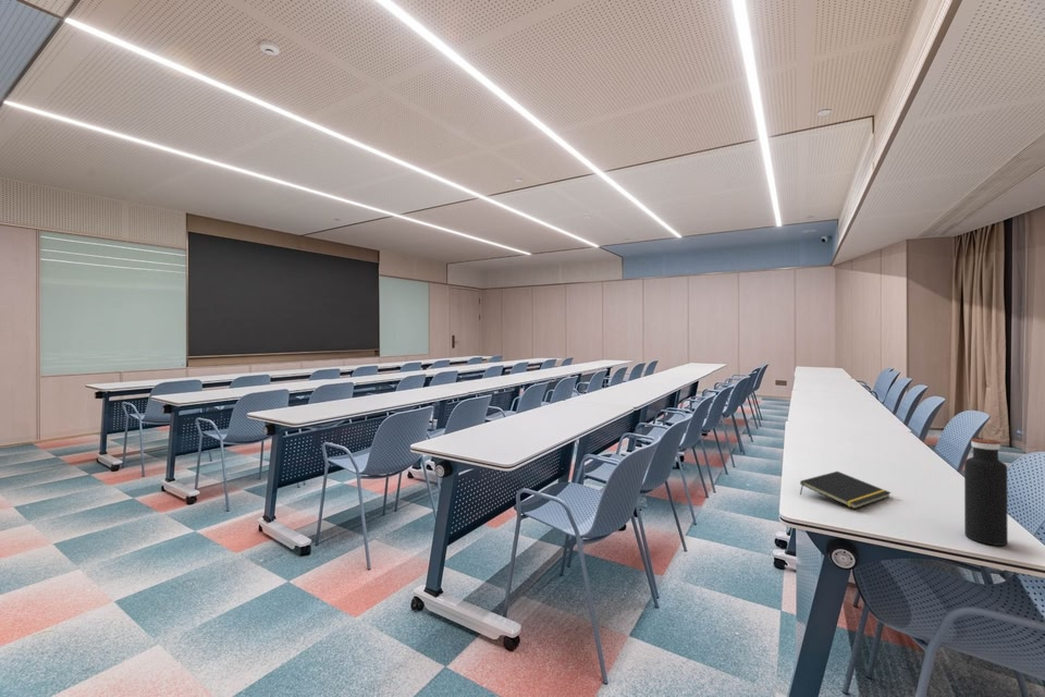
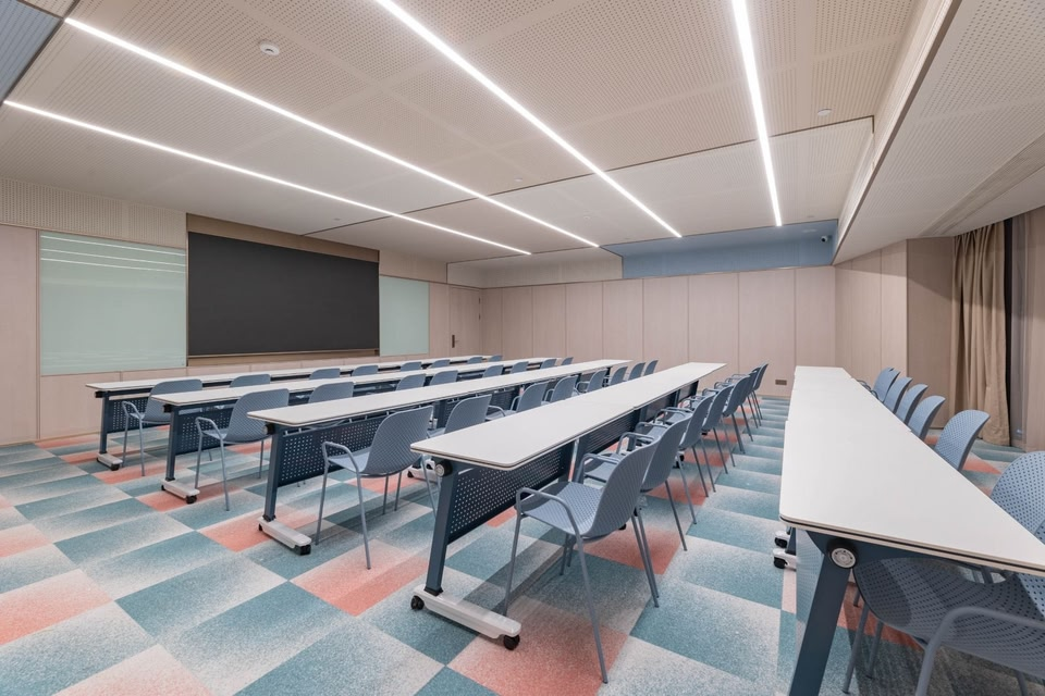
- notepad [799,470,893,510]
- water bottle [963,438,1009,547]
